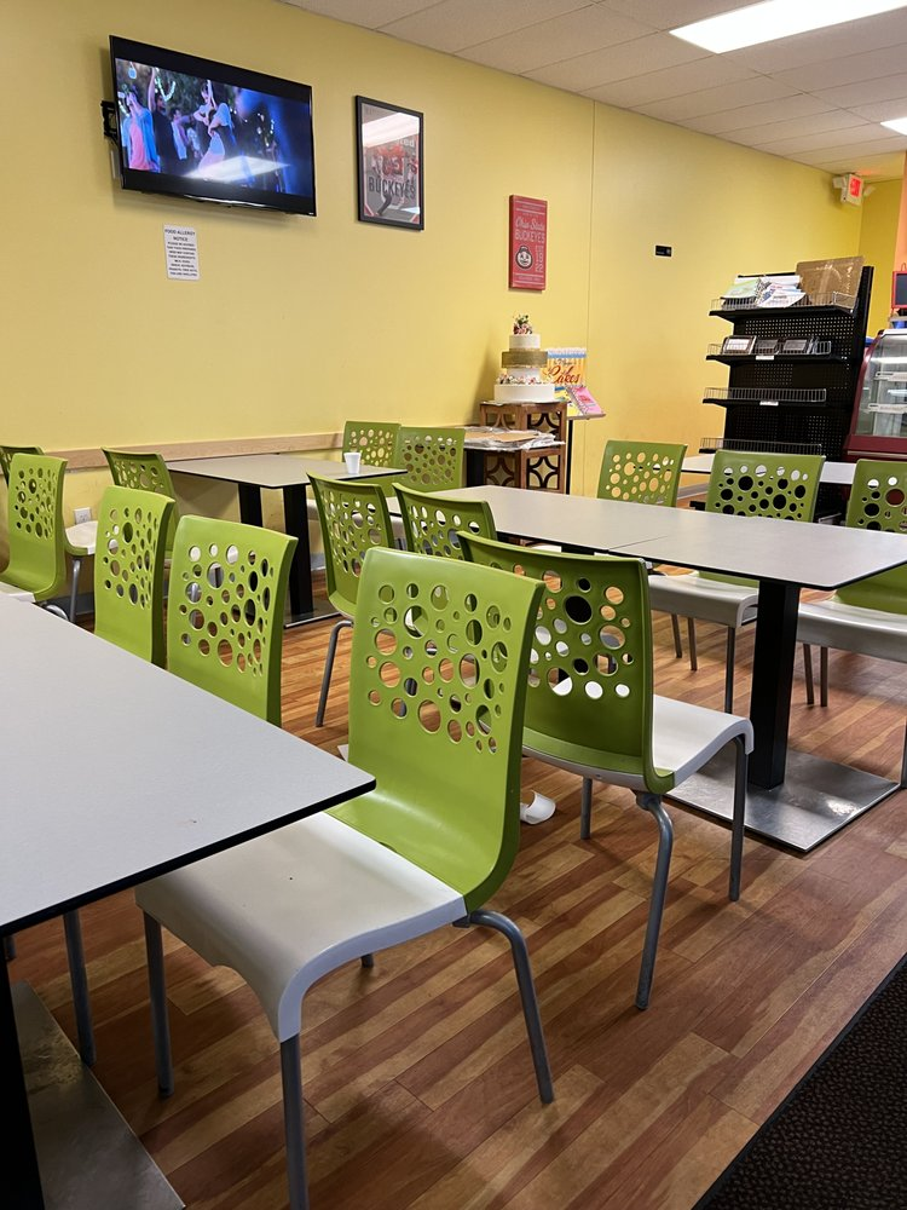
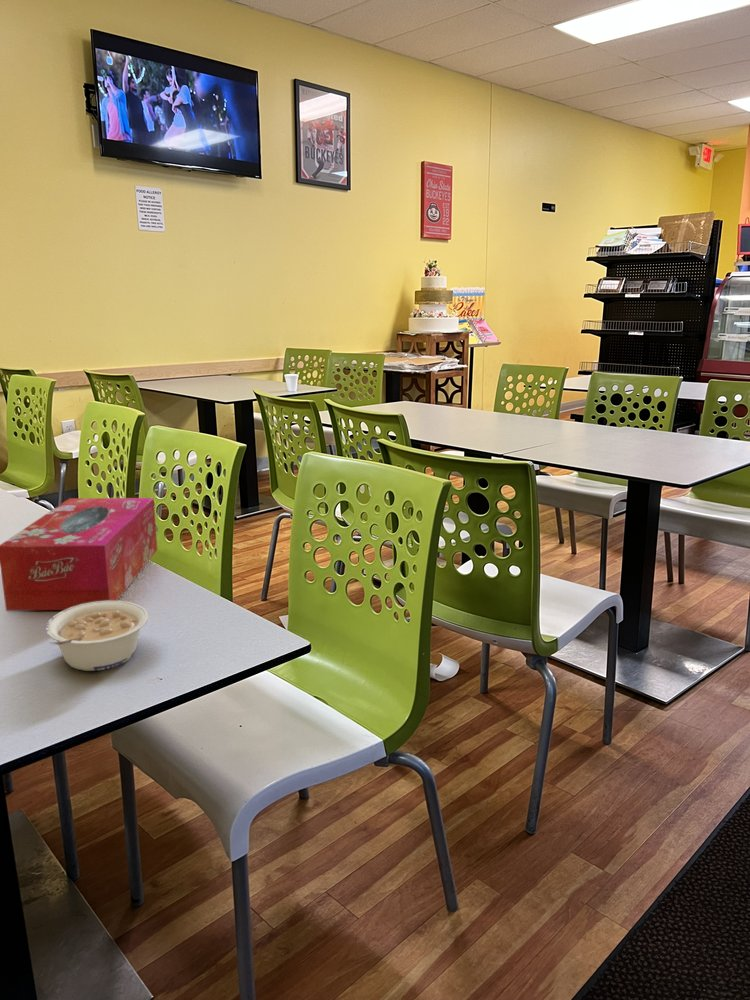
+ tissue box [0,497,158,612]
+ legume [45,600,149,672]
